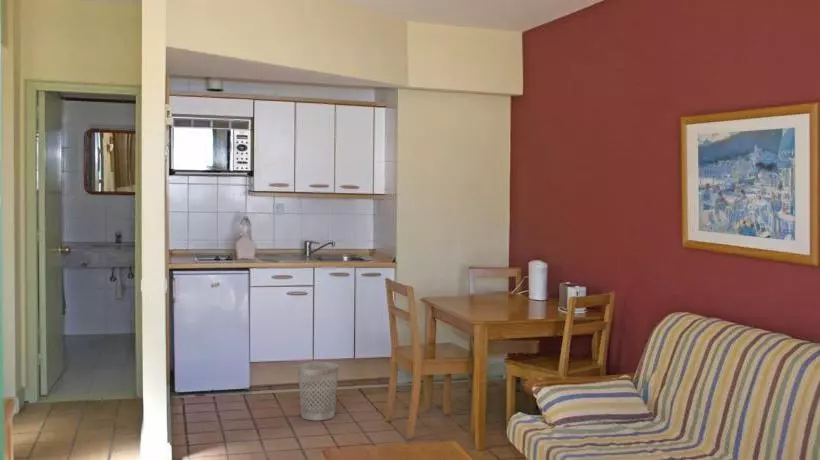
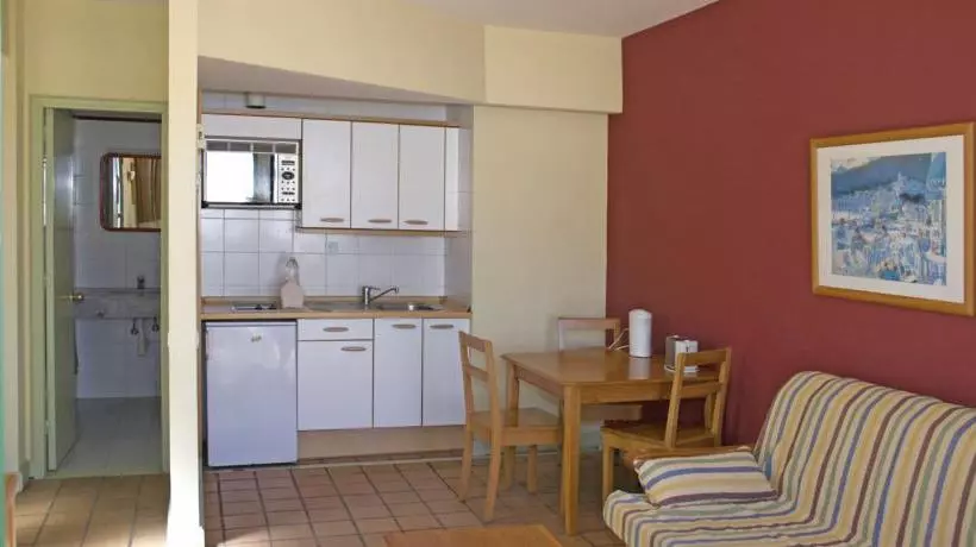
- wastebasket [297,361,340,421]
